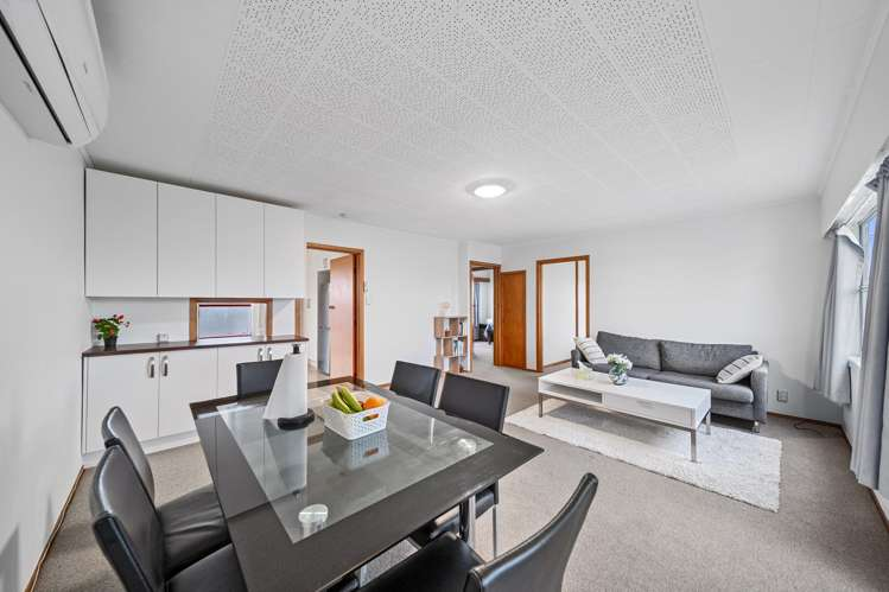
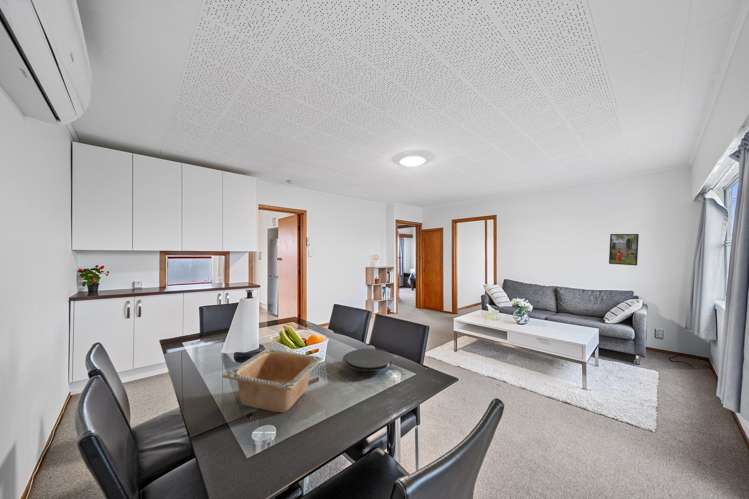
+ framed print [608,233,640,267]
+ serving bowl [222,348,324,413]
+ plate [341,348,396,372]
